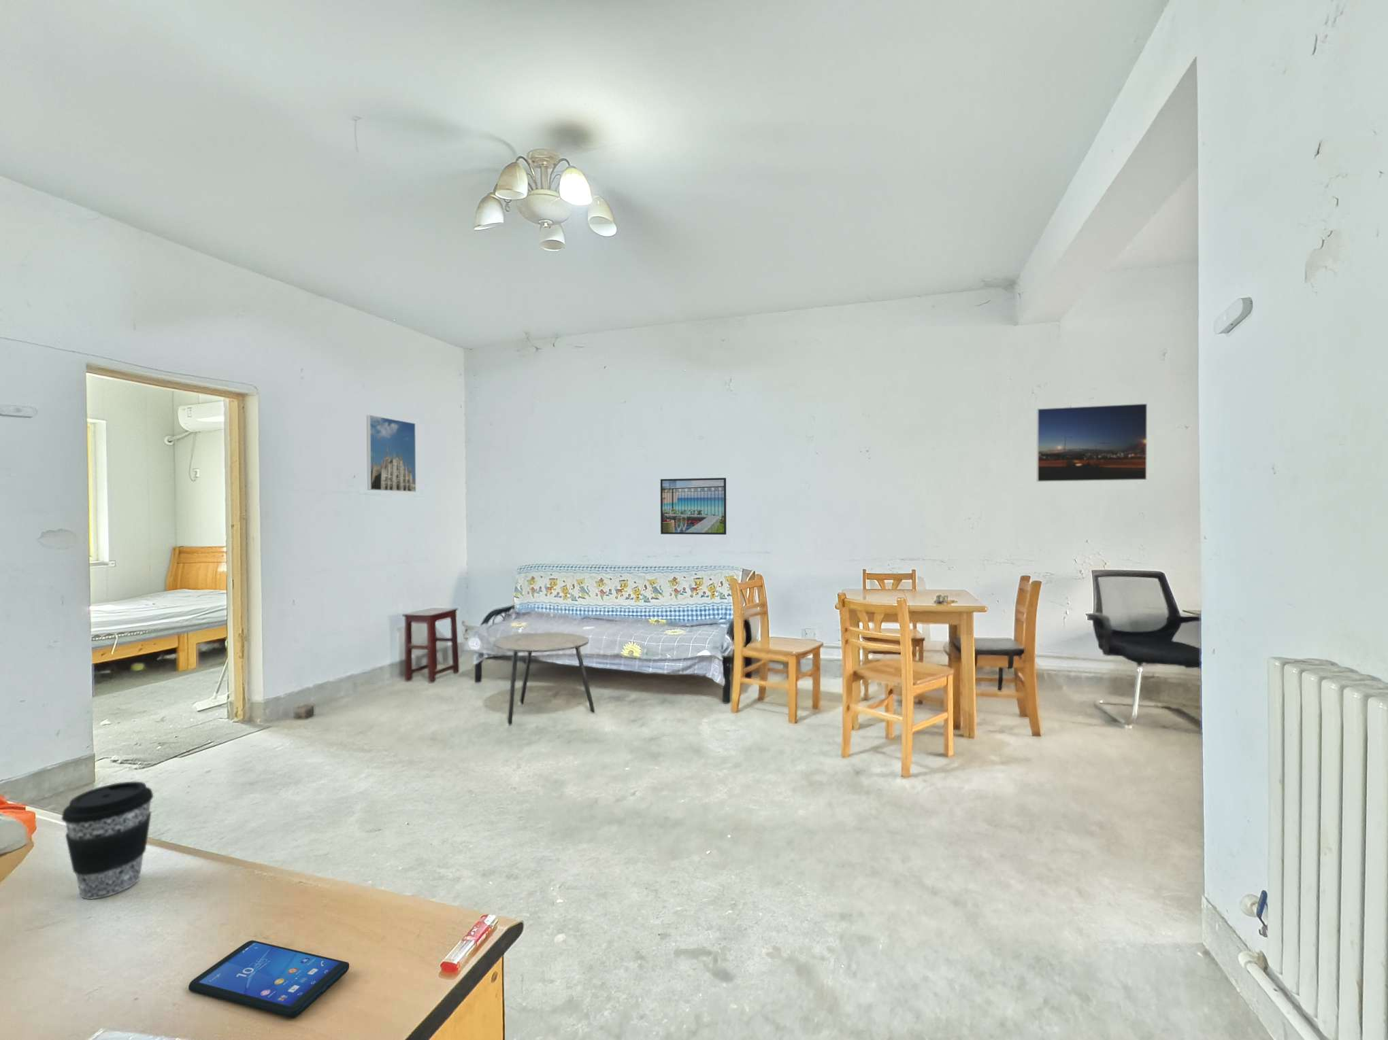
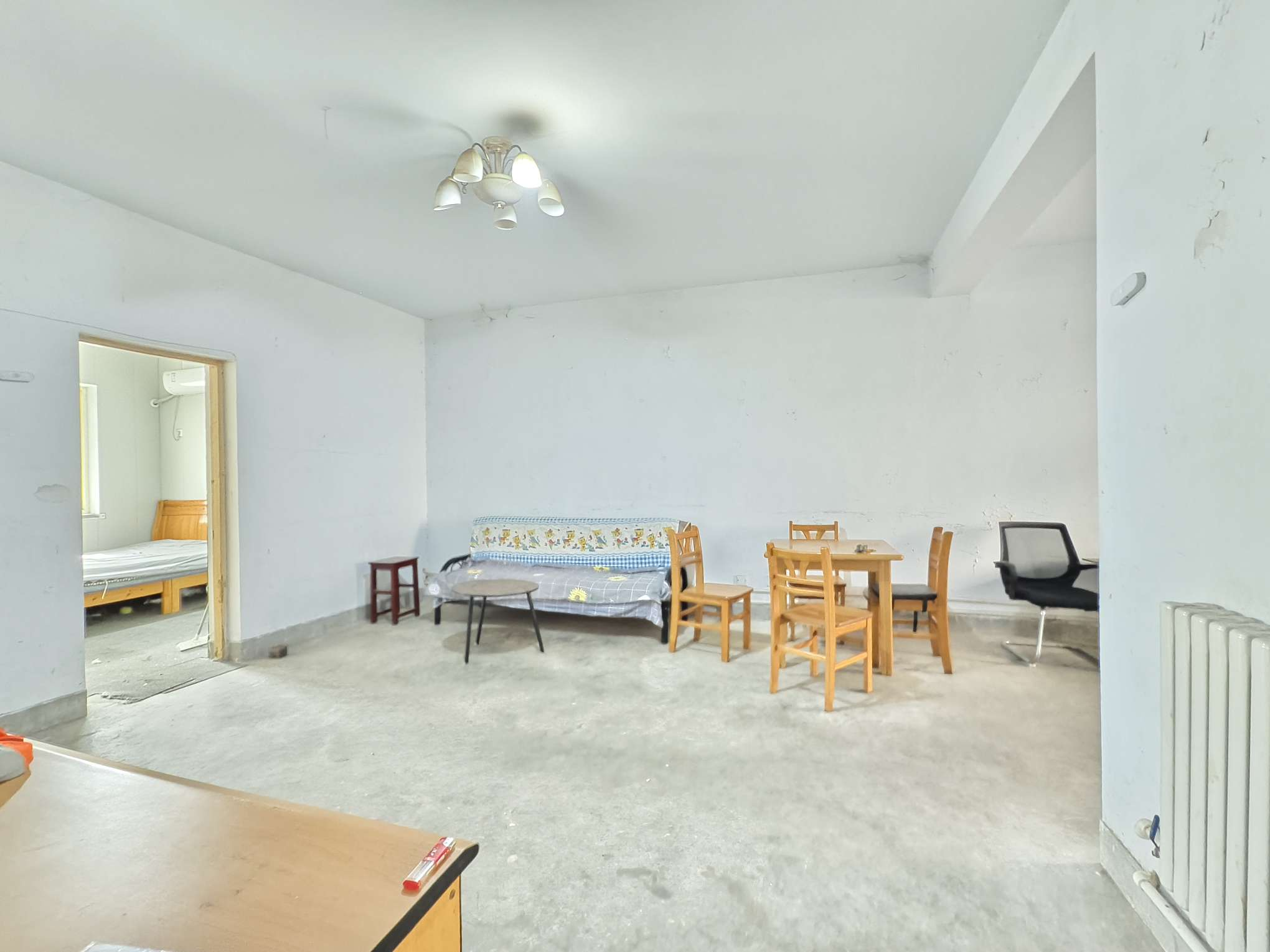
- smartphone [188,939,350,1018]
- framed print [660,477,727,535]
- coffee cup [60,781,154,900]
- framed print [366,415,416,492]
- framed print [1036,403,1148,483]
